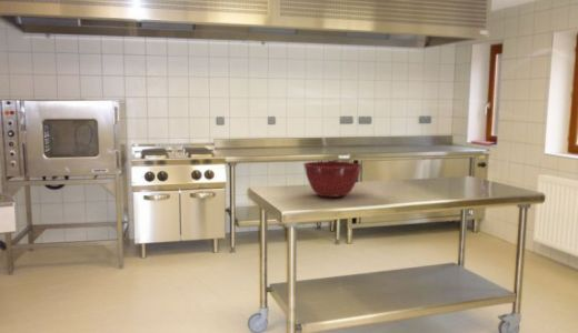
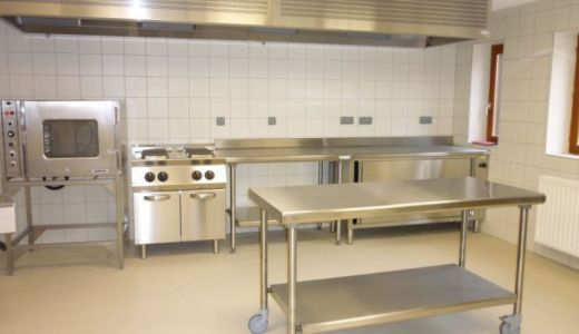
- mixing bowl [302,161,362,199]
